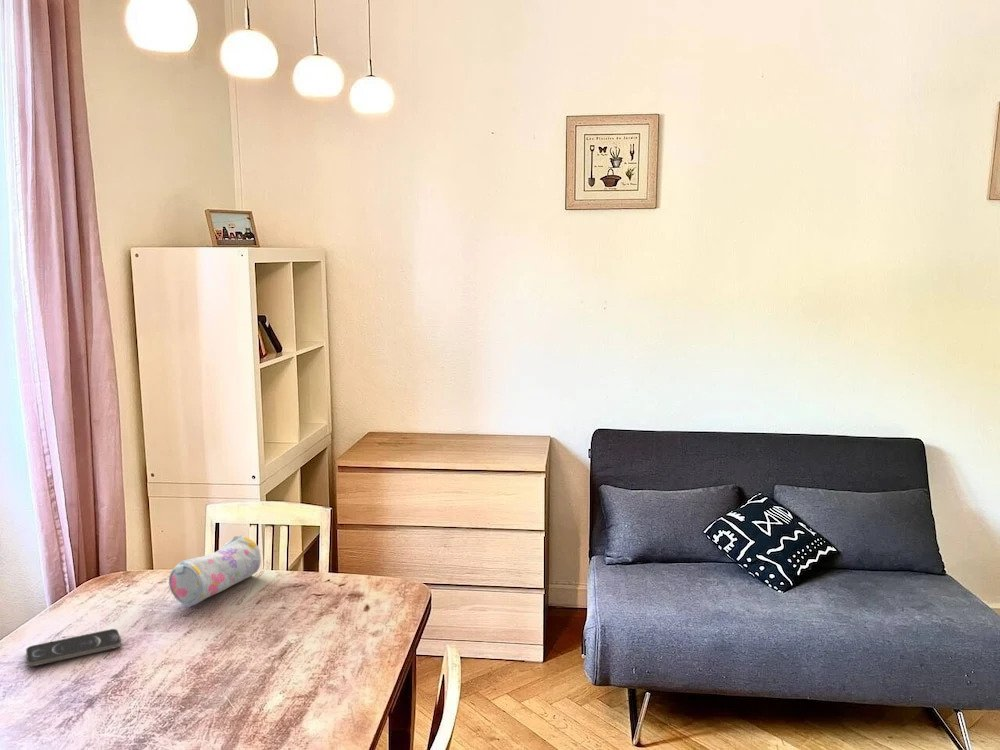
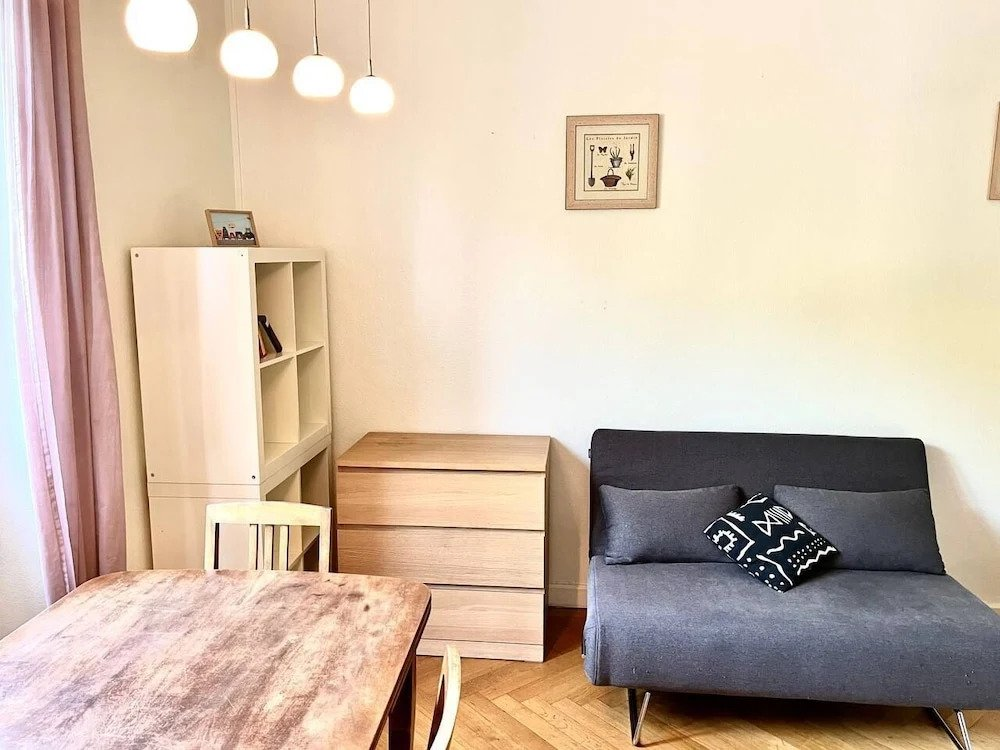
- smartphone [25,628,122,667]
- pencil case [168,534,262,608]
